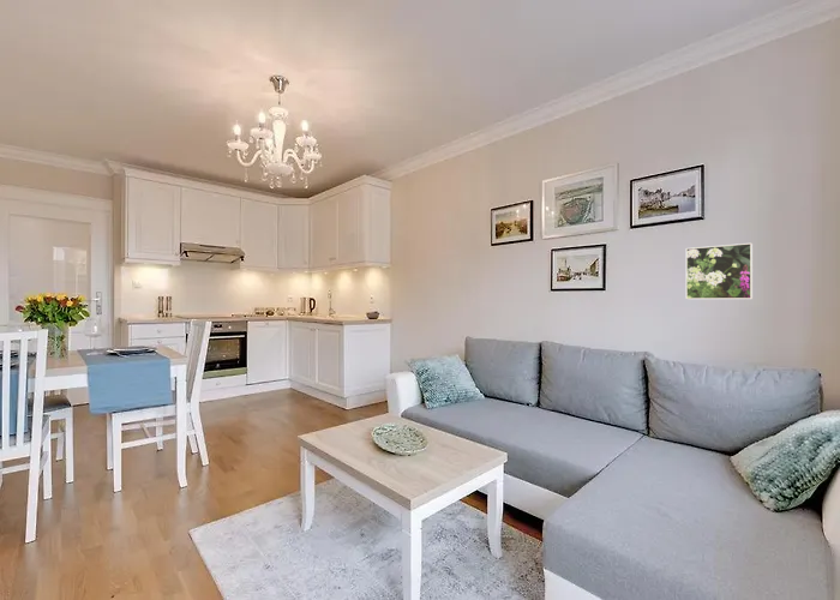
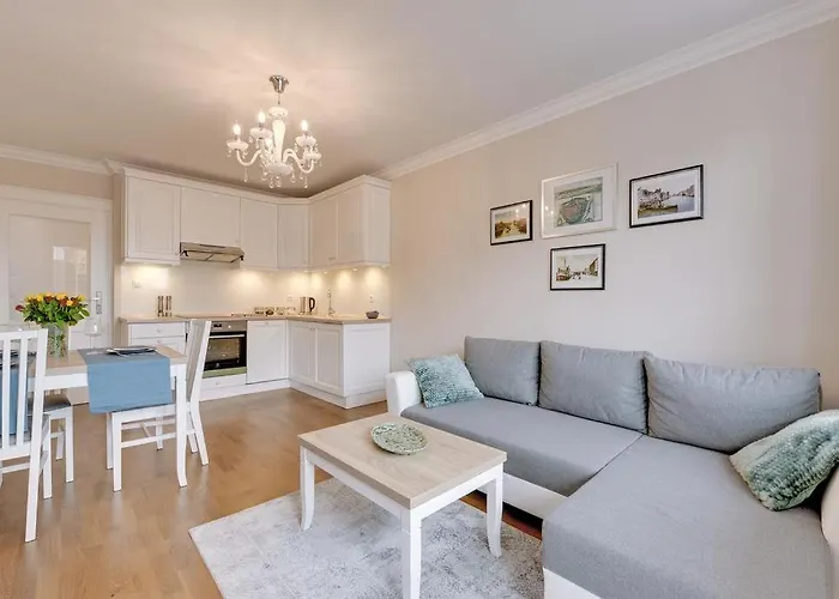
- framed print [685,242,754,300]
